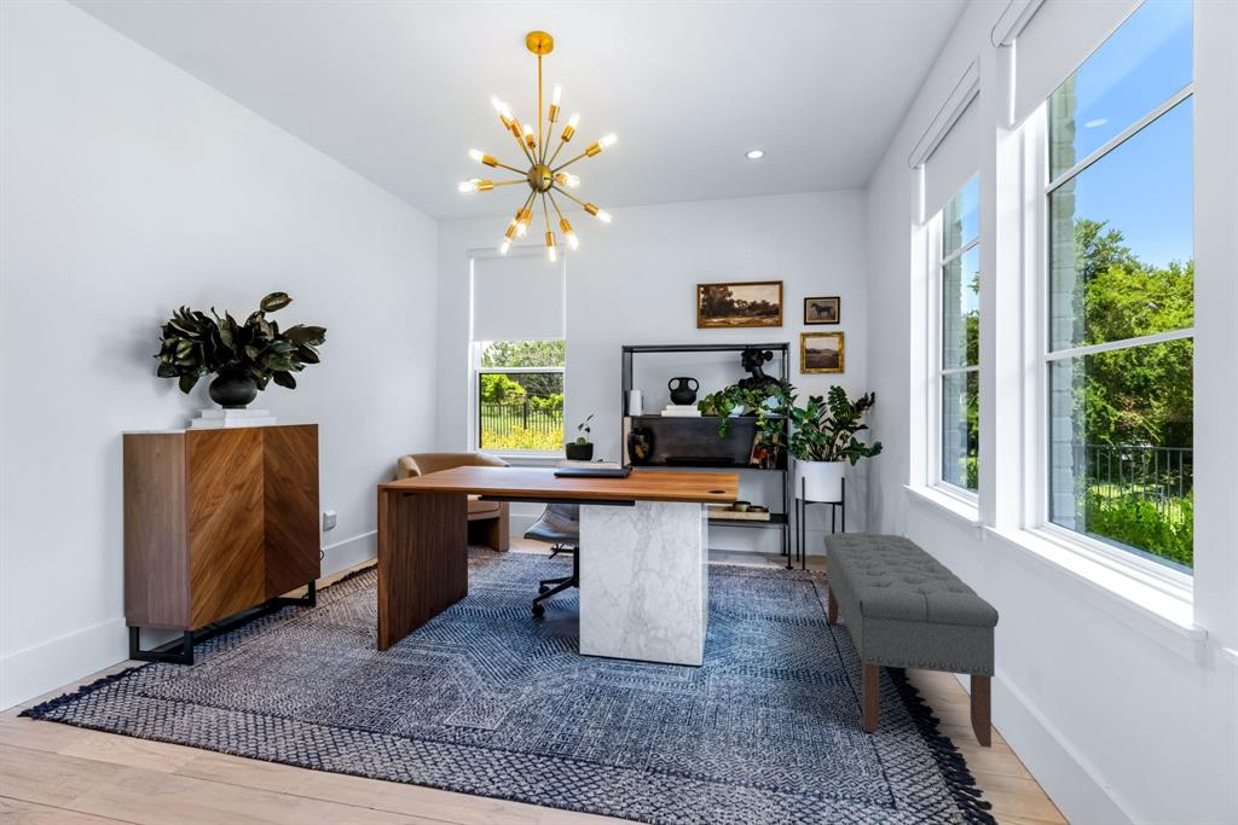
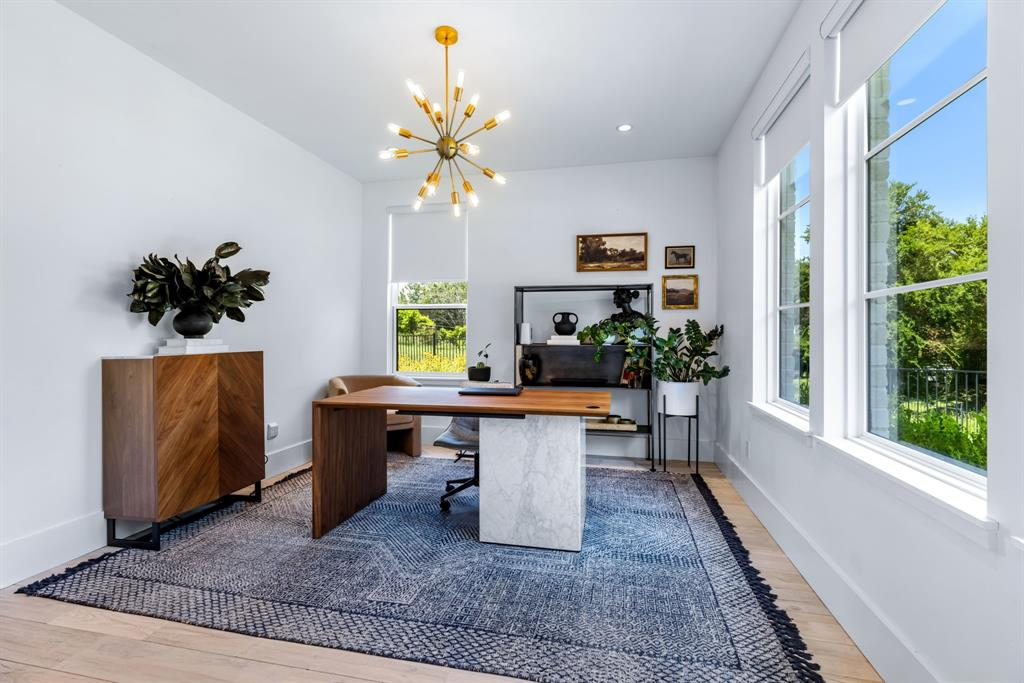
- bench [823,531,1000,749]
